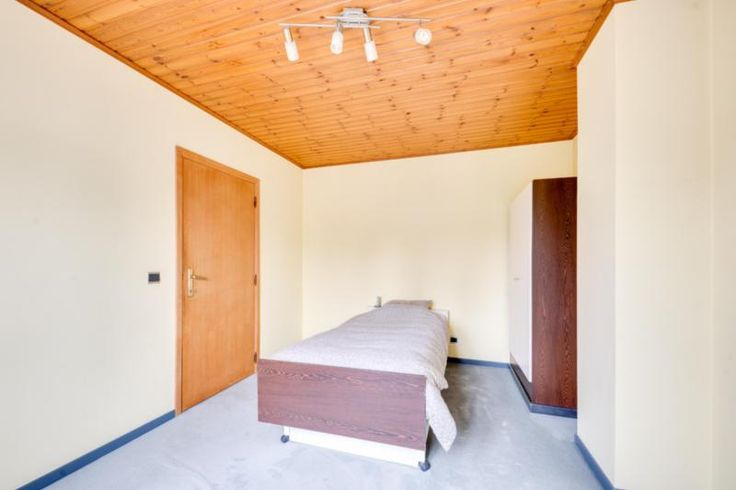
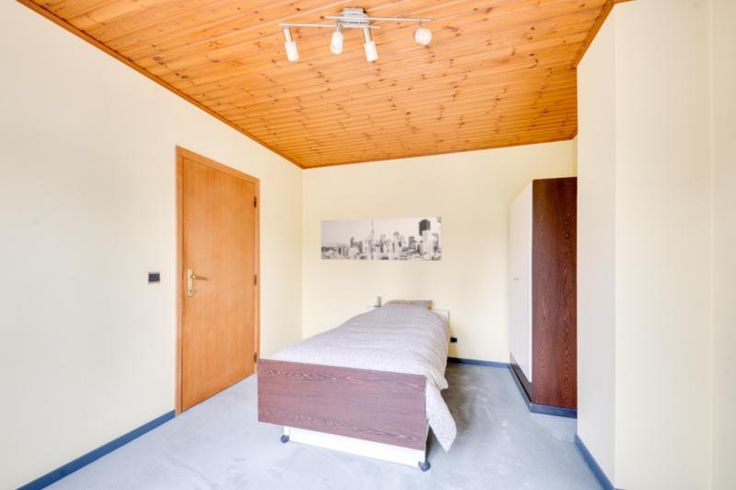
+ wall art [320,216,442,262]
